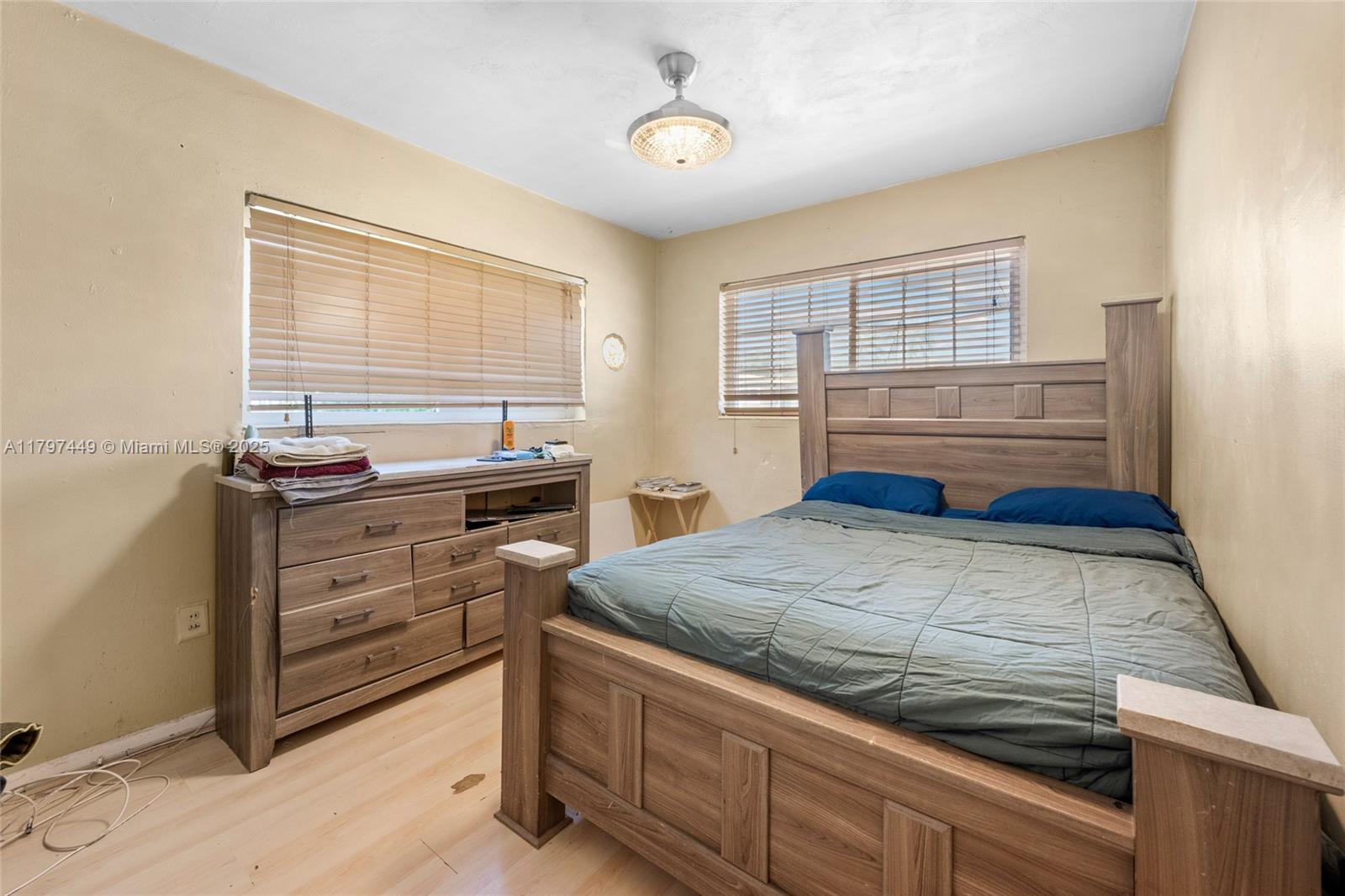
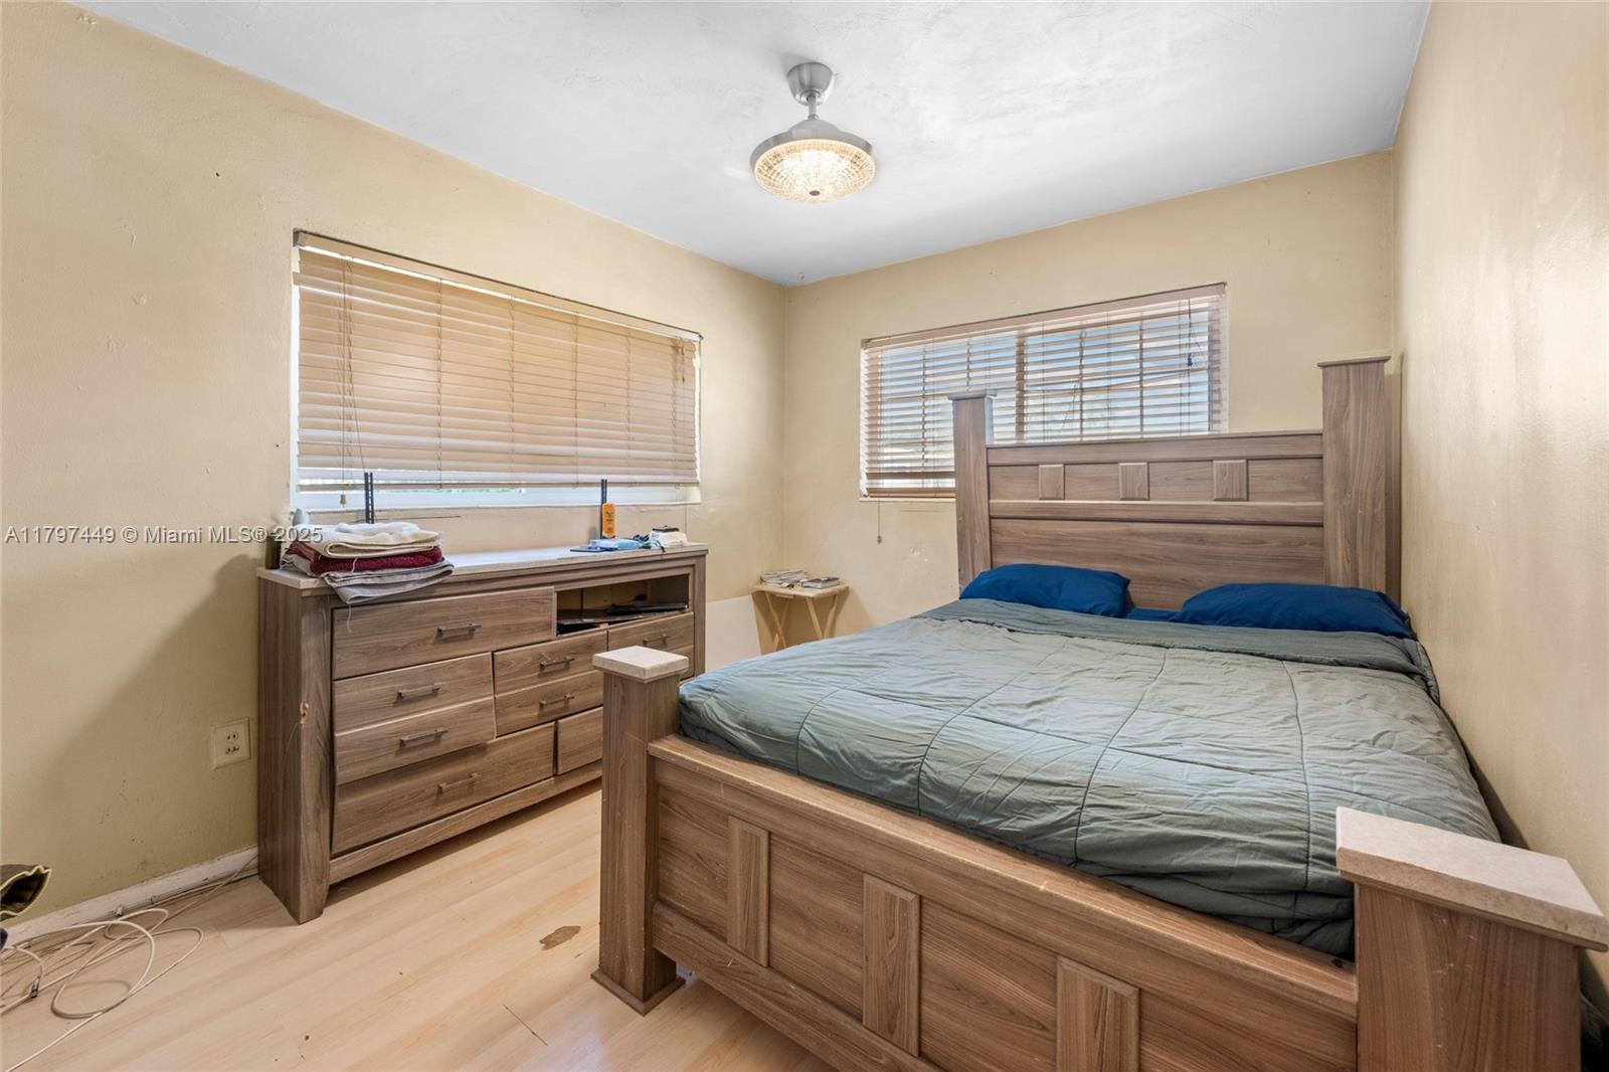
- decorative plate [601,332,629,372]
